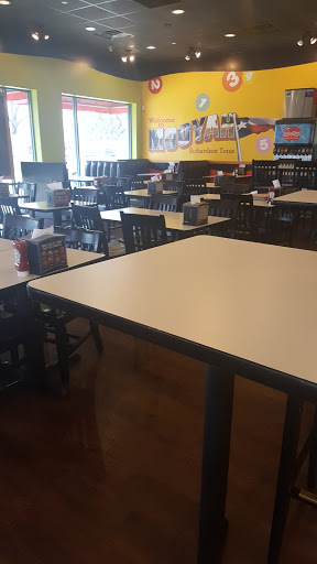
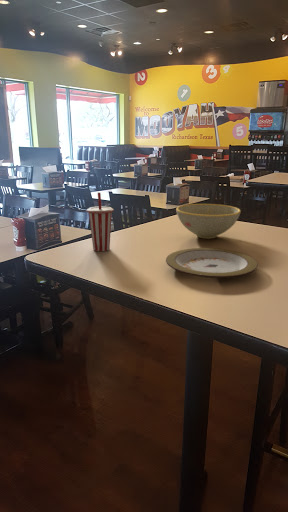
+ plate [165,247,259,279]
+ bowl [175,203,242,239]
+ cup with straw [86,192,115,252]
